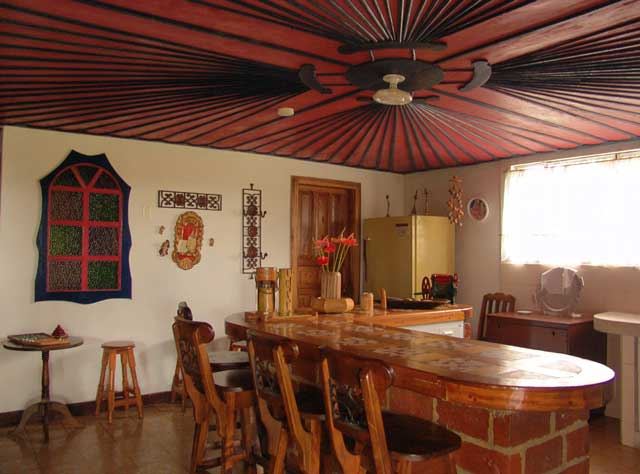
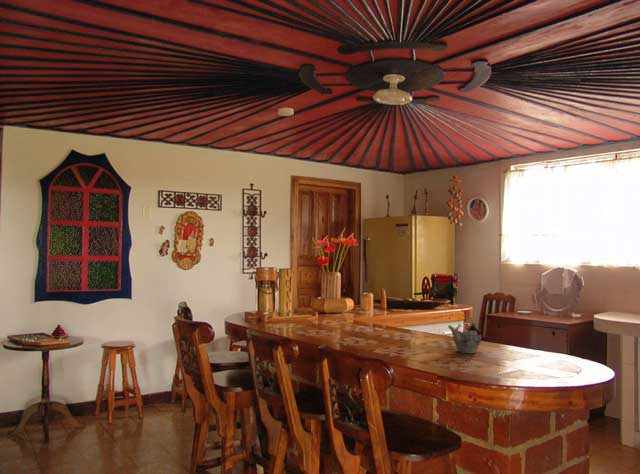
+ teapot [447,322,482,354]
